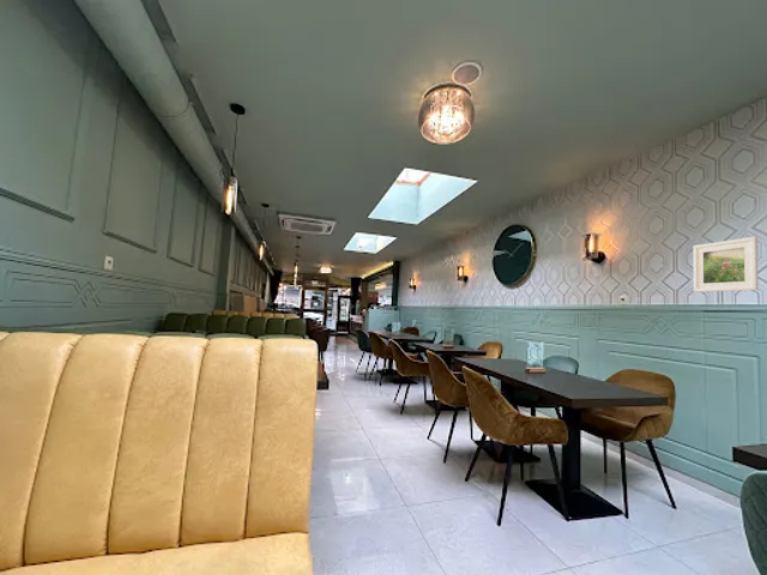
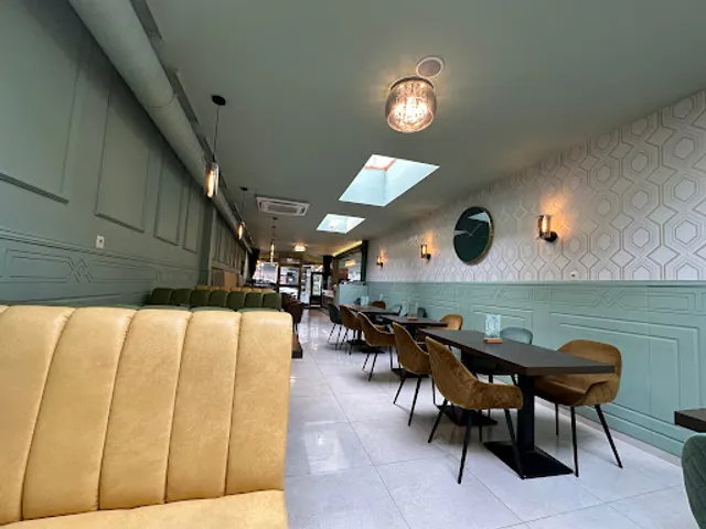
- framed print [693,236,760,293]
